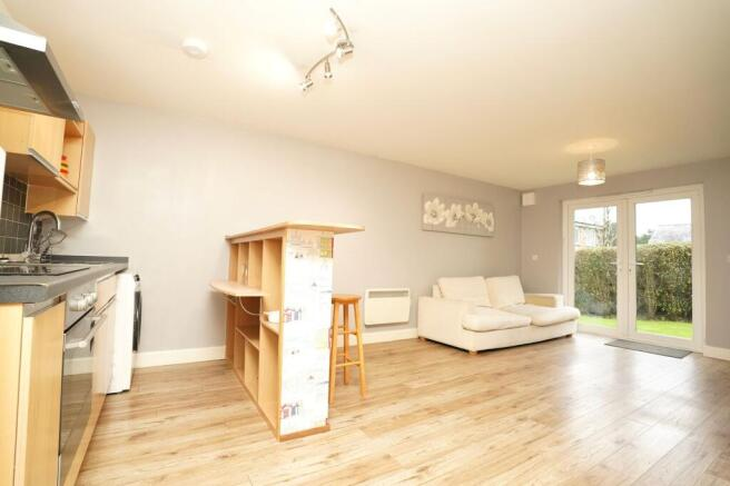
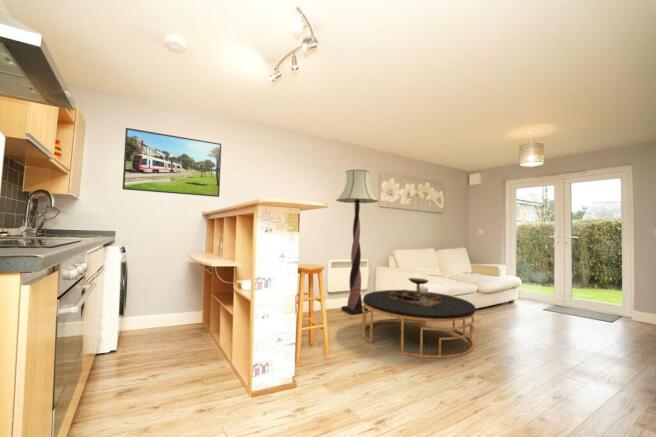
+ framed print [122,127,222,198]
+ floor lamp [335,169,379,316]
+ coffee table [361,277,476,359]
